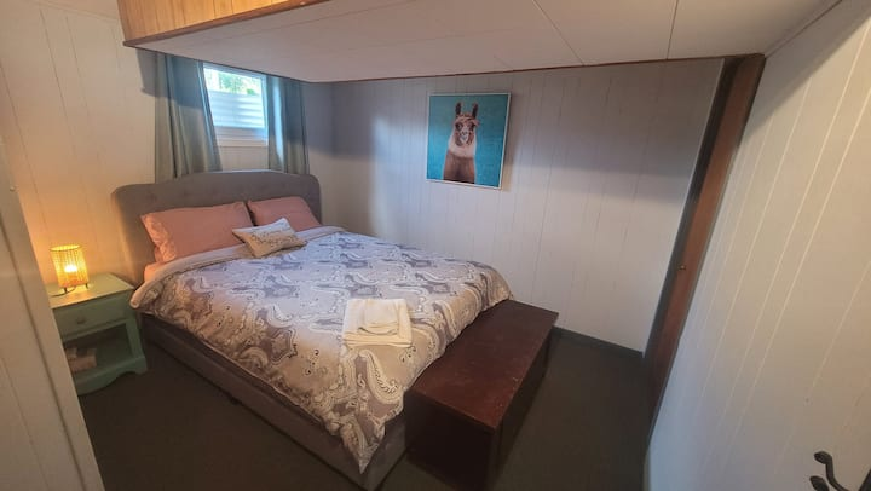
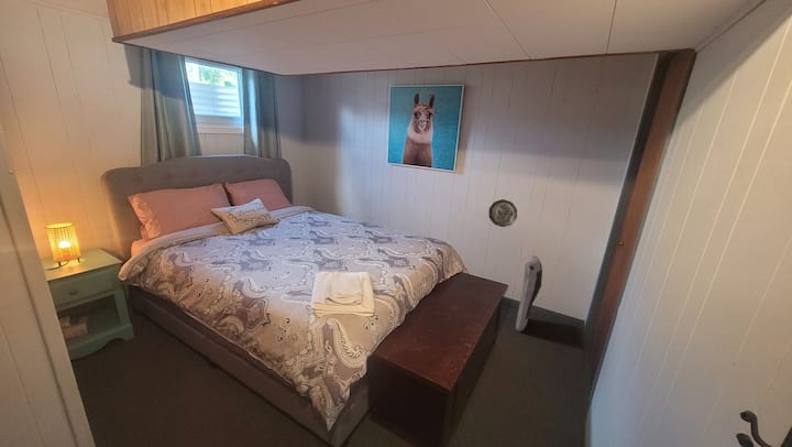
+ decorative plate [487,198,518,228]
+ air purifier [515,254,543,332]
